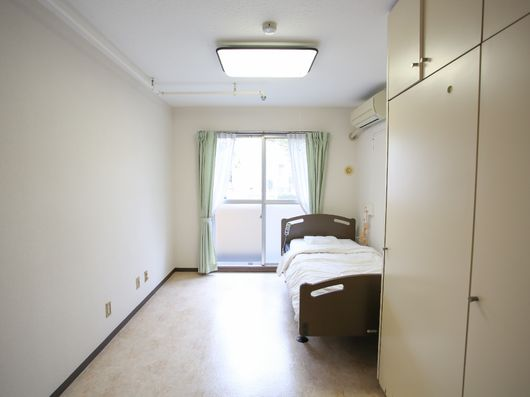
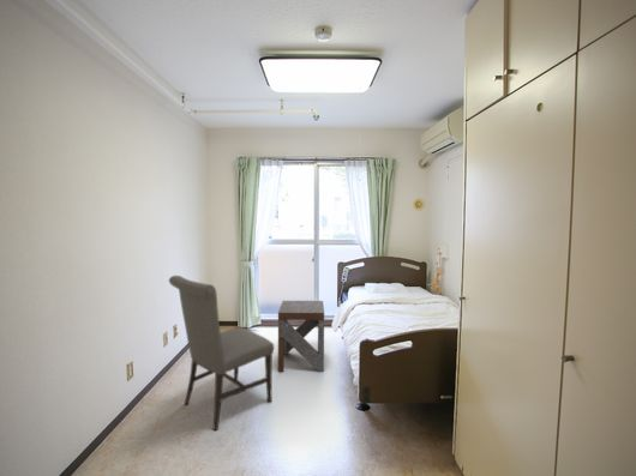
+ chair [168,275,275,432]
+ side table [277,300,325,373]
